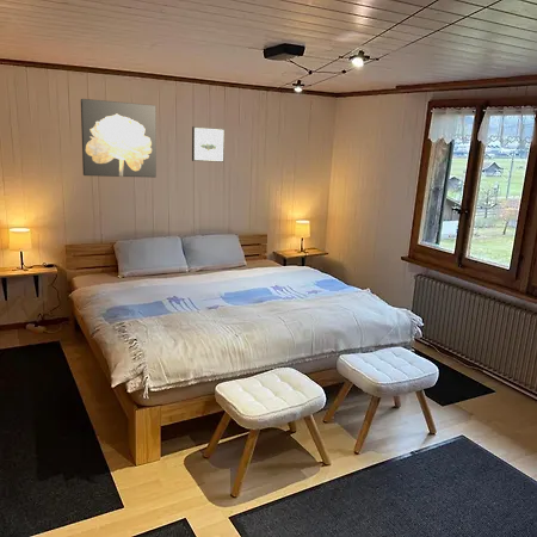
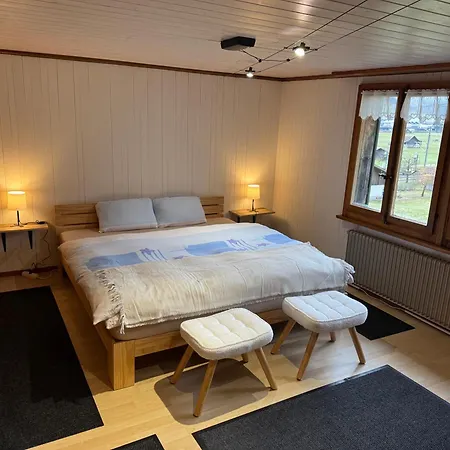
- wall art [191,125,226,163]
- wall art [80,98,158,179]
